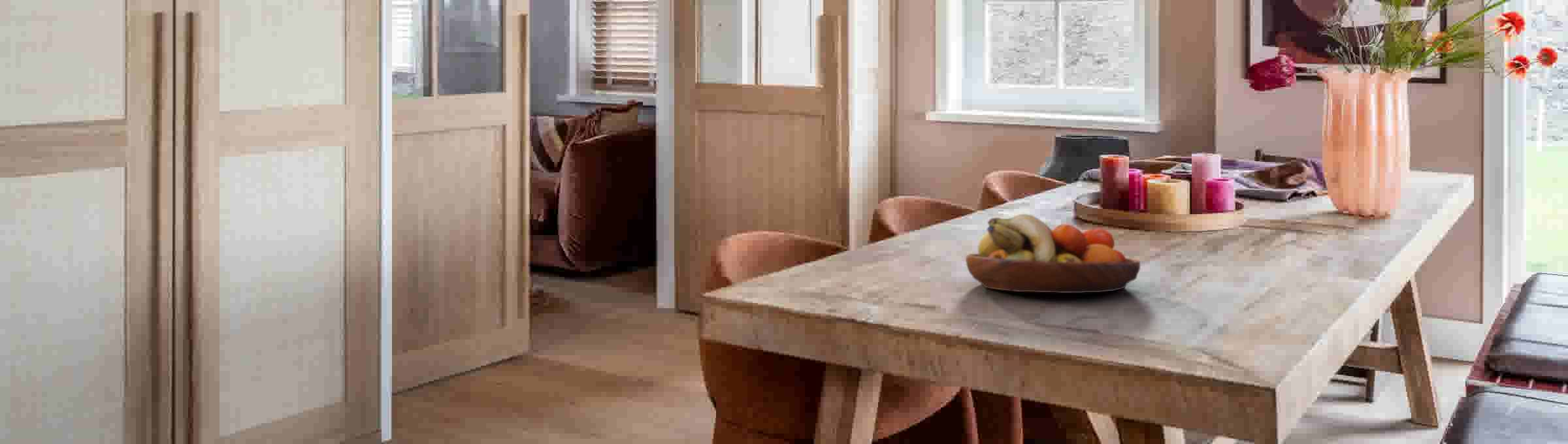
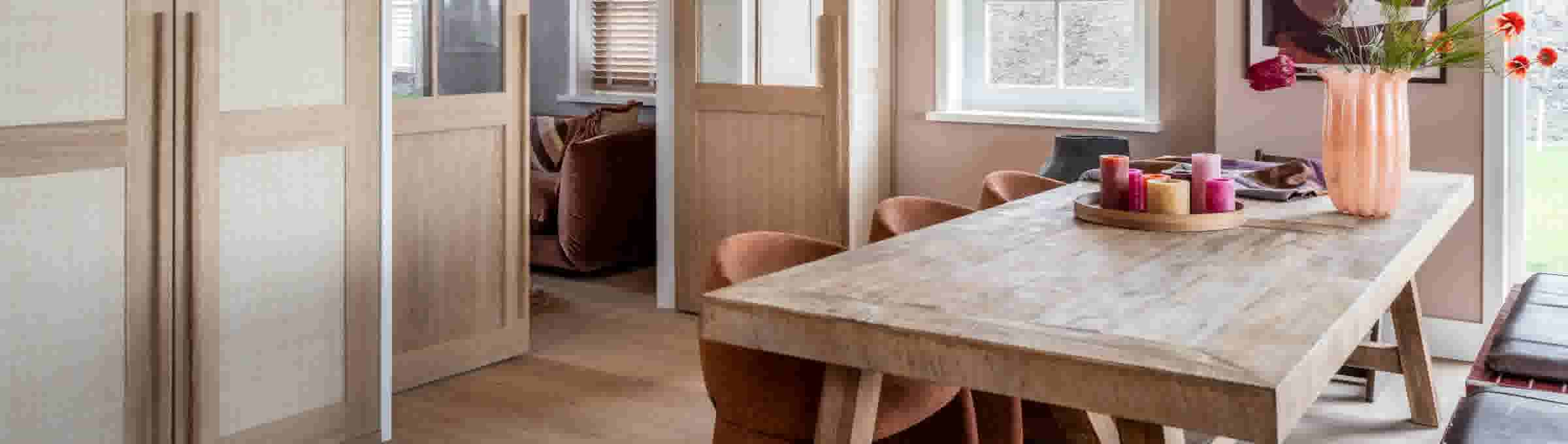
- fruit bowl [965,214,1141,294]
